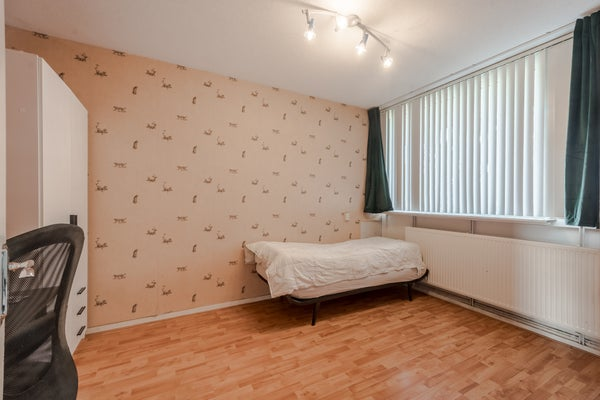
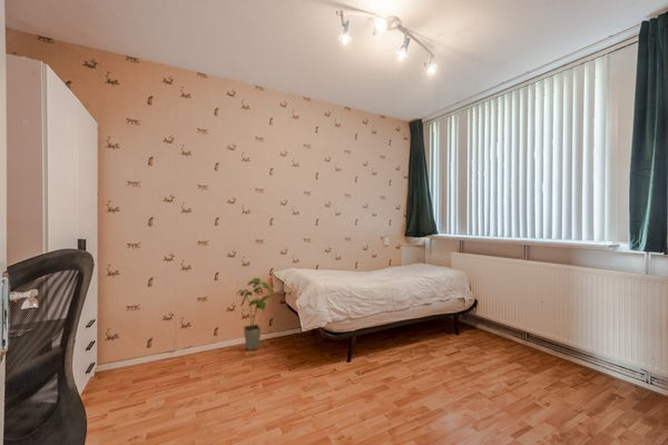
+ house plant [236,277,274,352]
